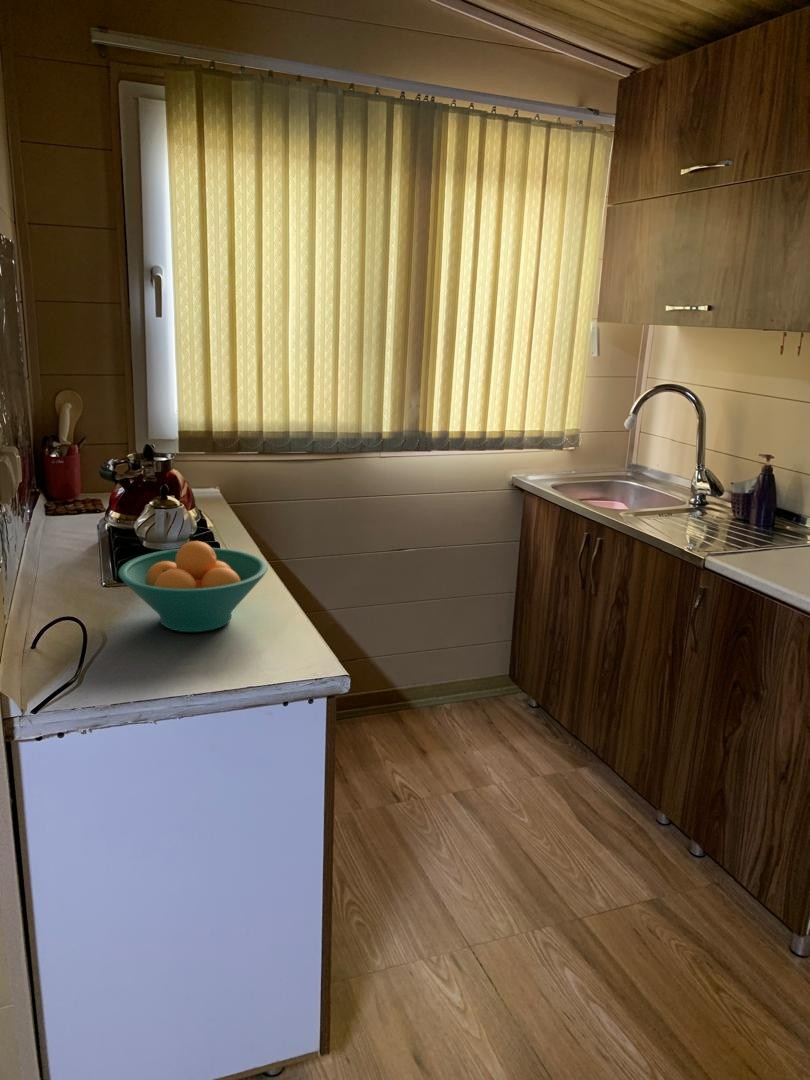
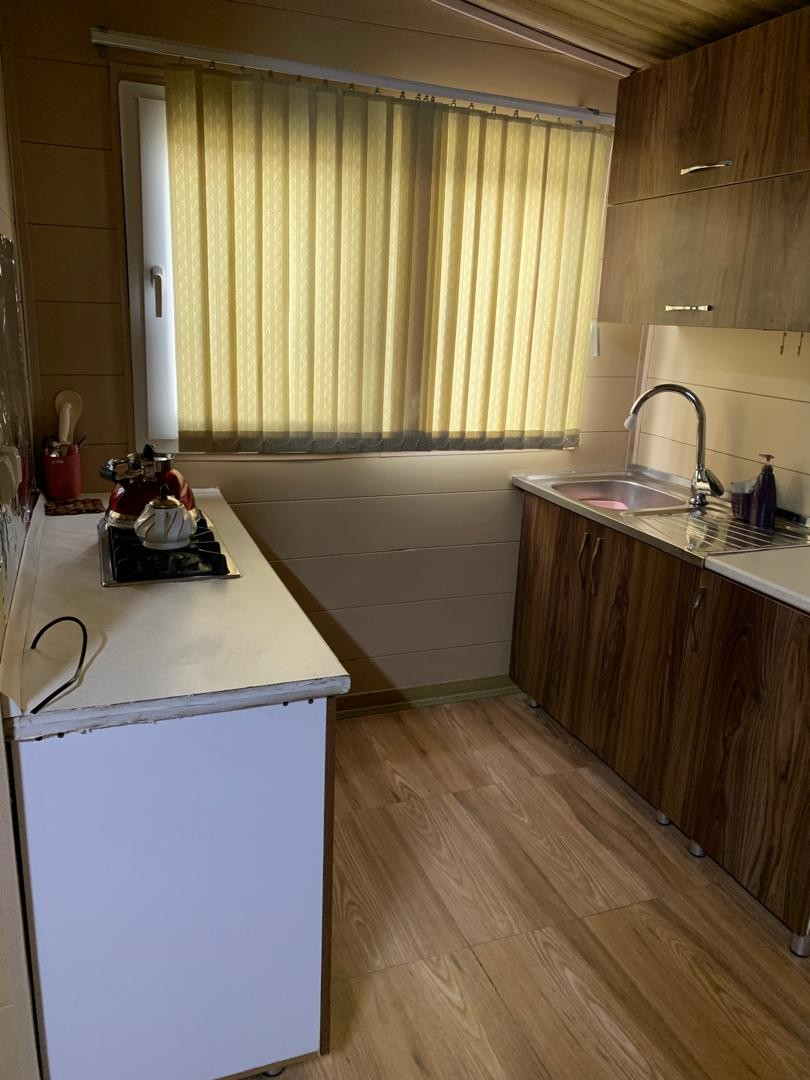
- fruit bowl [117,540,269,633]
